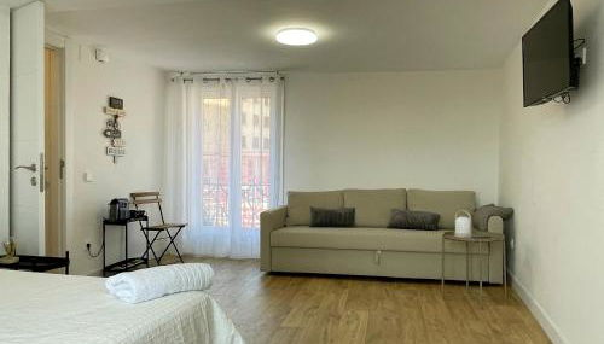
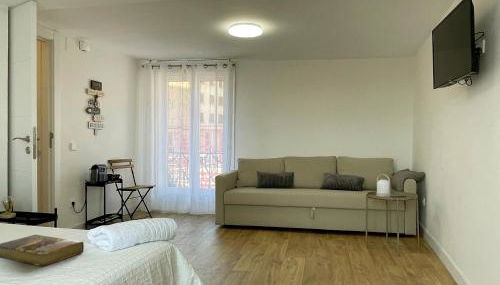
+ book [0,234,85,267]
